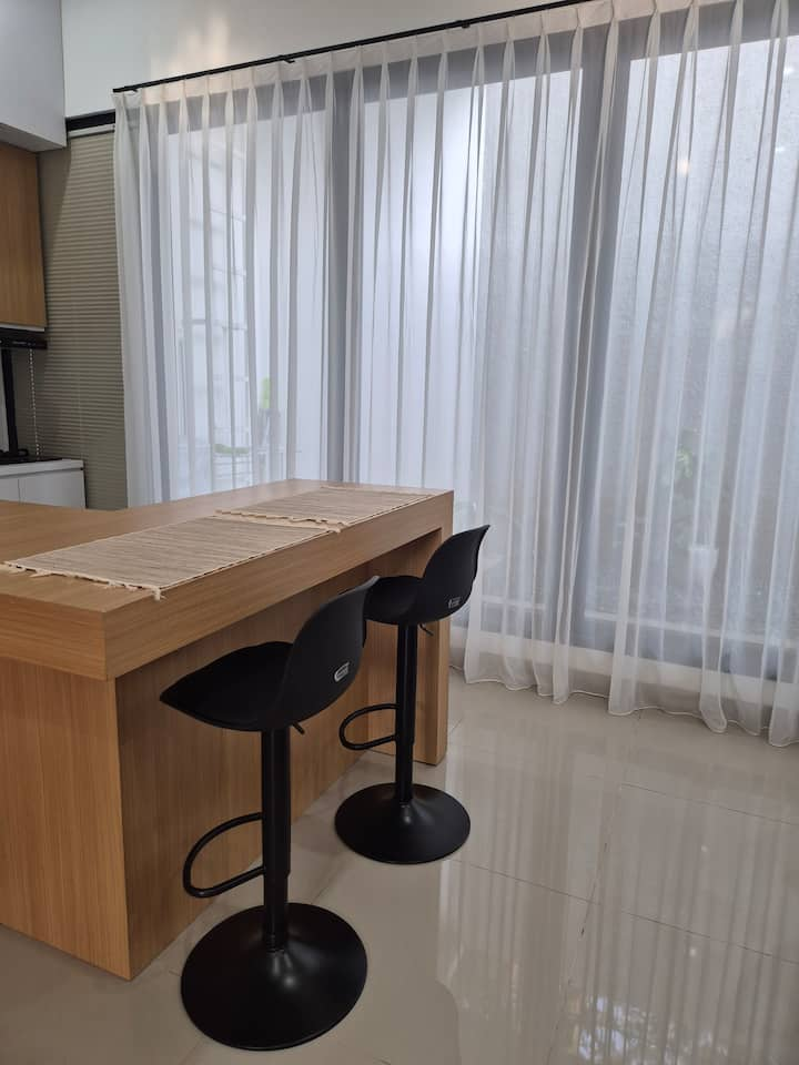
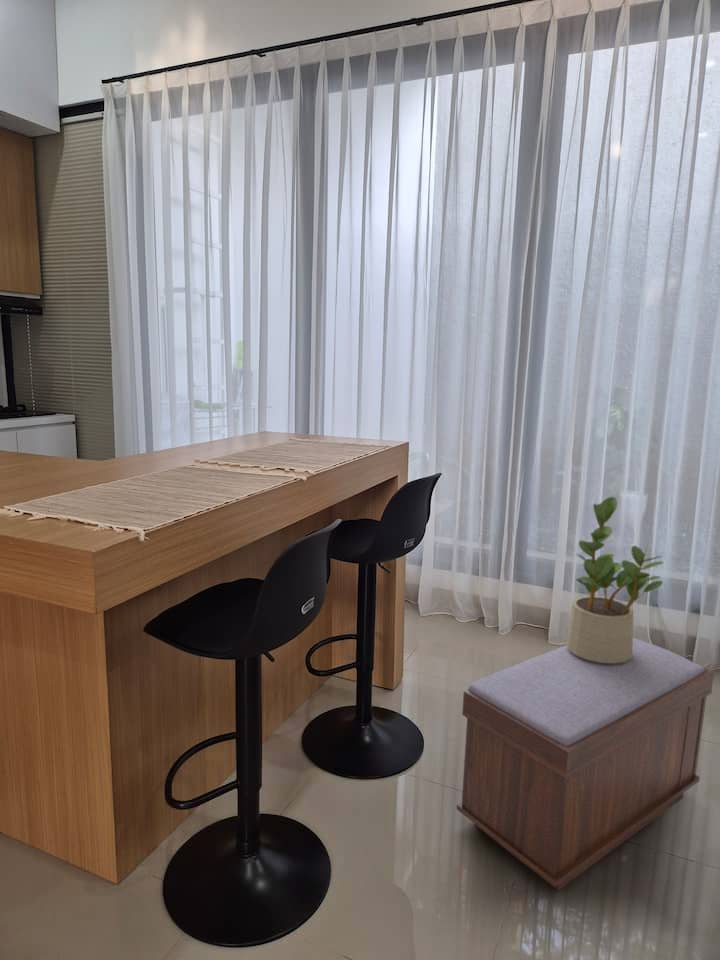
+ bench [456,637,715,891]
+ potted plant [565,496,665,663]
